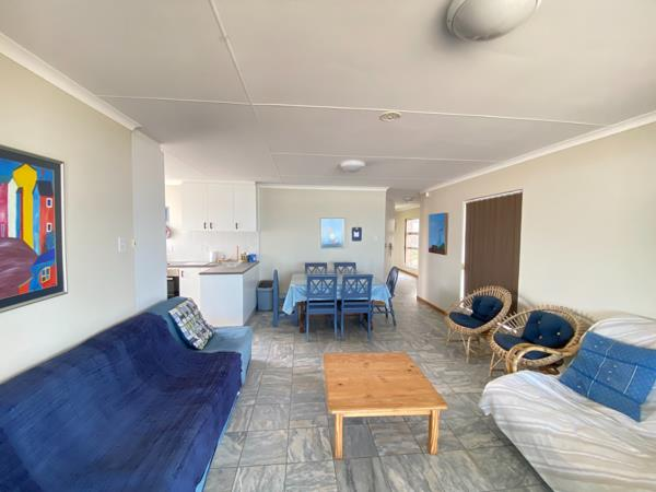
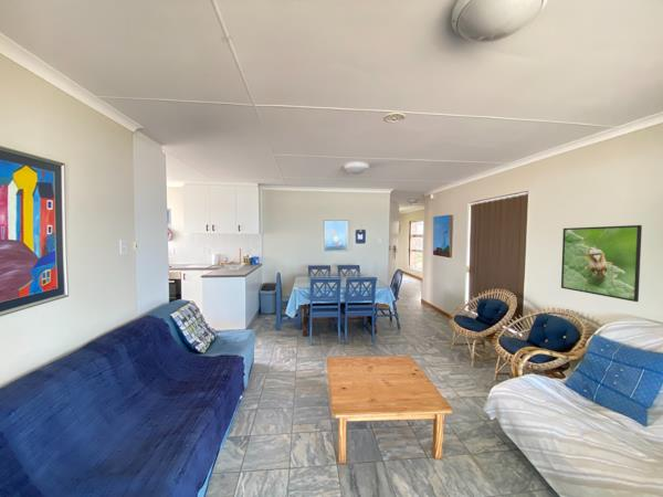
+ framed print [560,224,643,303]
